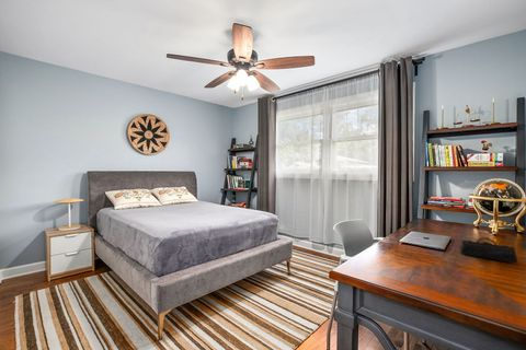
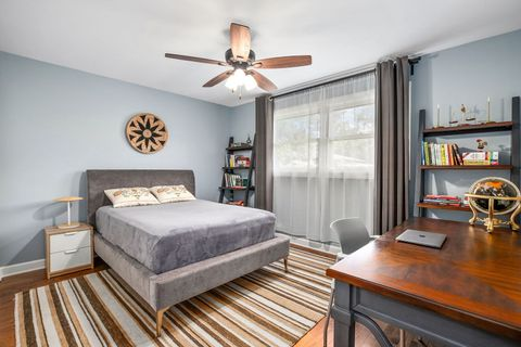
- pencil case [459,236,519,264]
